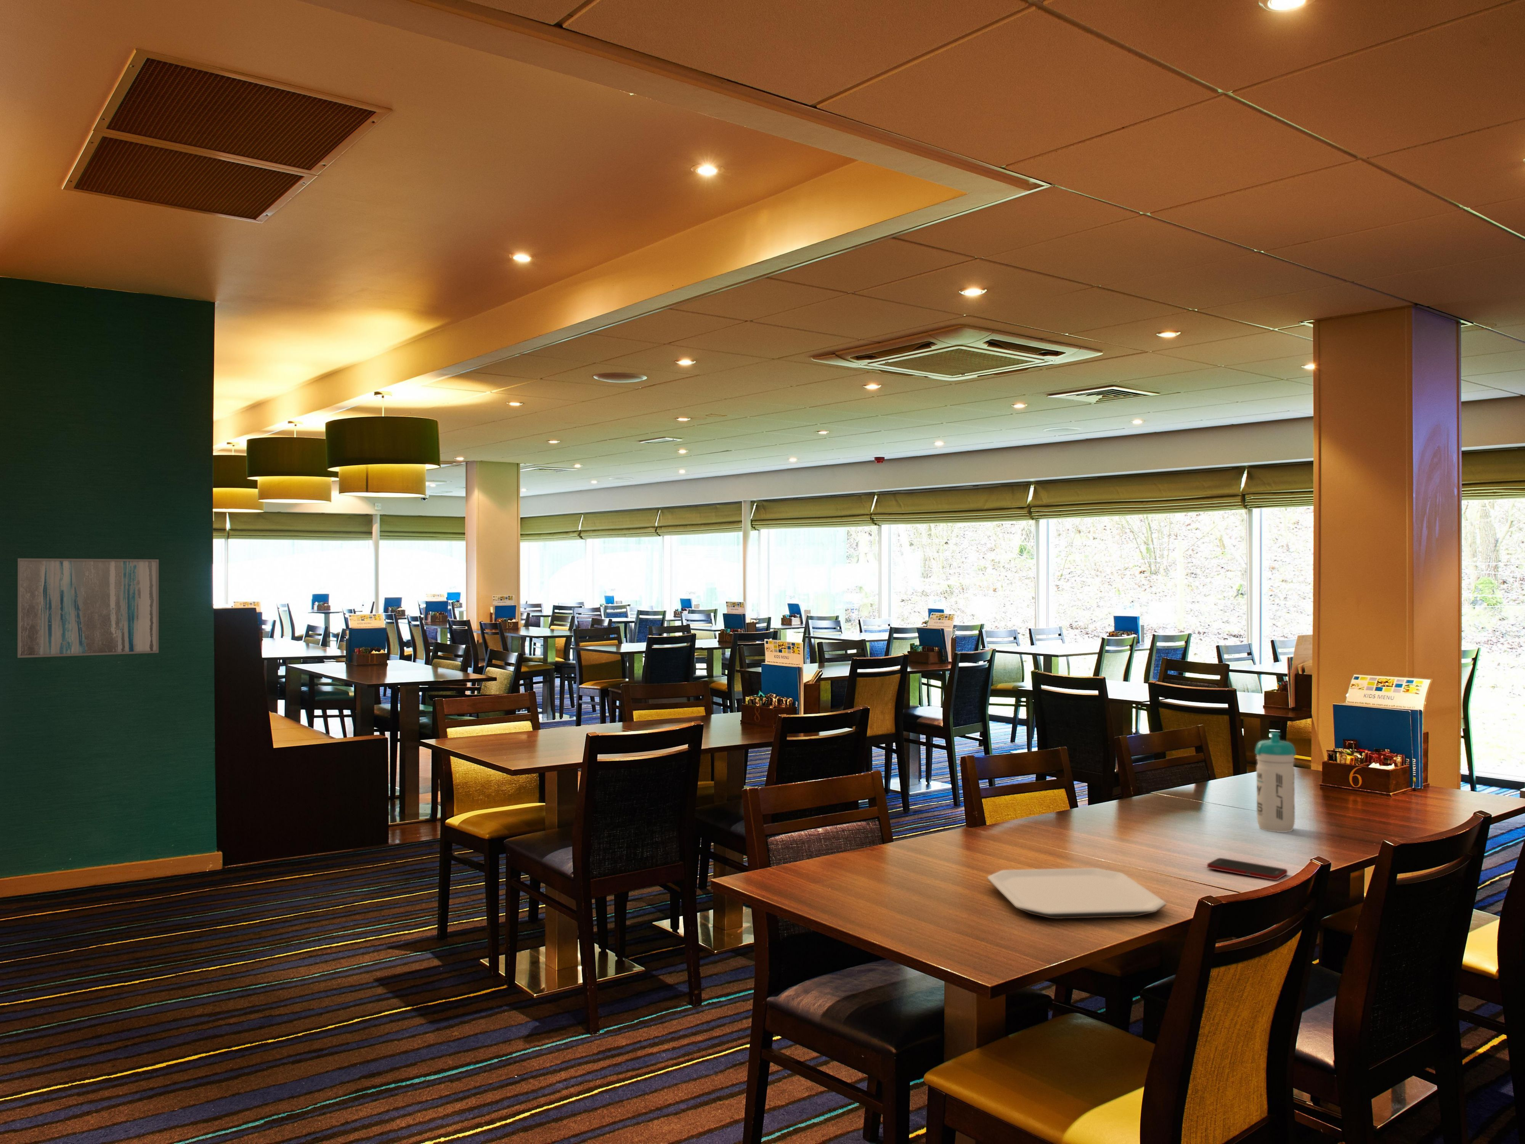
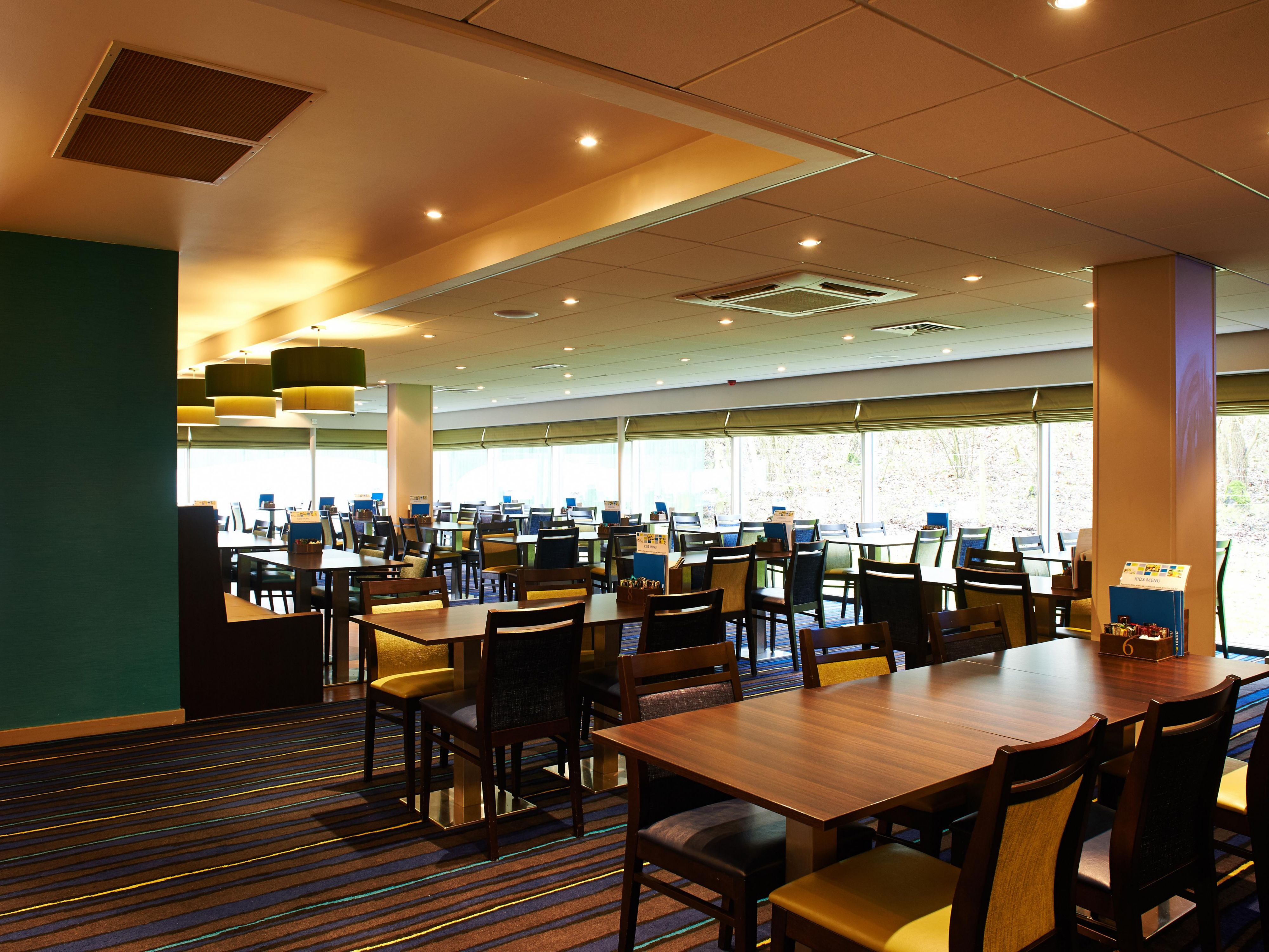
- water bottle [1255,732,1297,833]
- plate [987,868,1167,919]
- wall art [17,558,159,659]
- cell phone [1207,857,1288,881]
